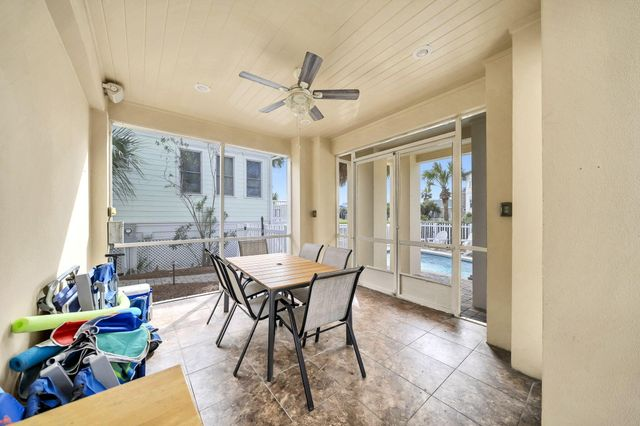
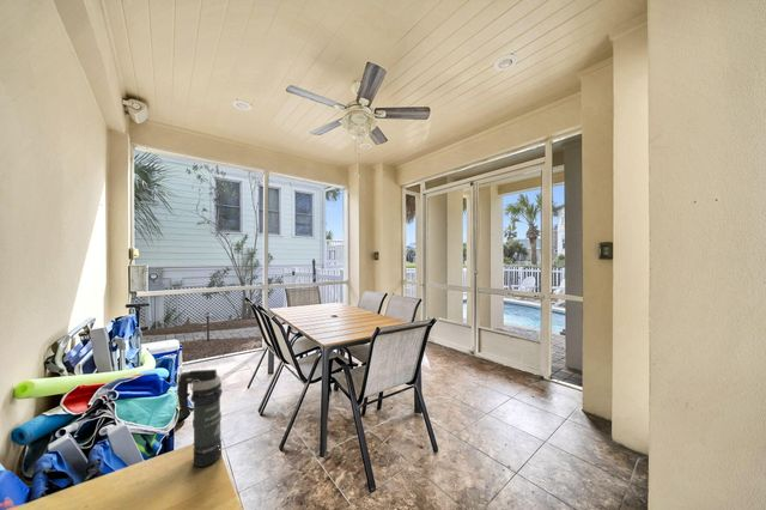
+ smoke grenade [176,369,224,468]
